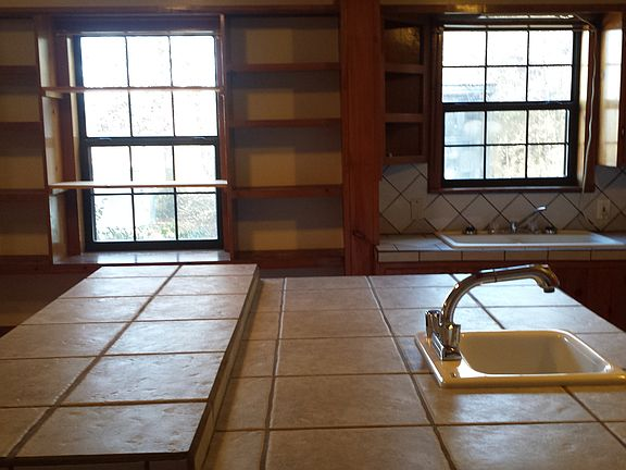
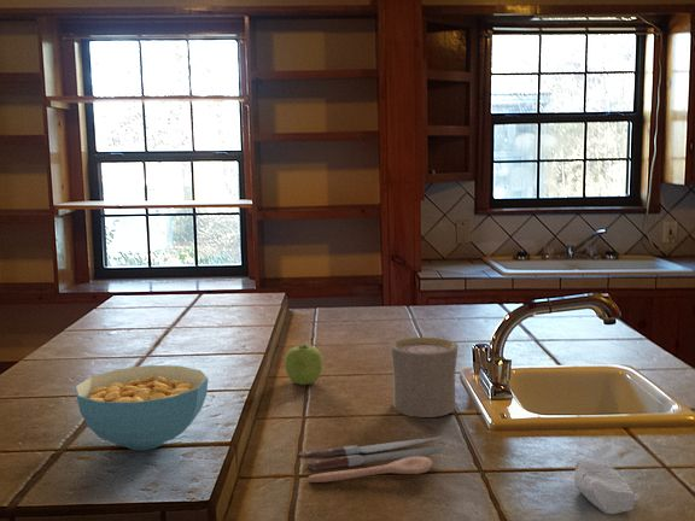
+ fruit [284,344,323,386]
+ spoon [297,435,449,484]
+ soap bar [573,458,636,515]
+ cup [389,336,460,418]
+ cereal bowl [74,364,209,451]
